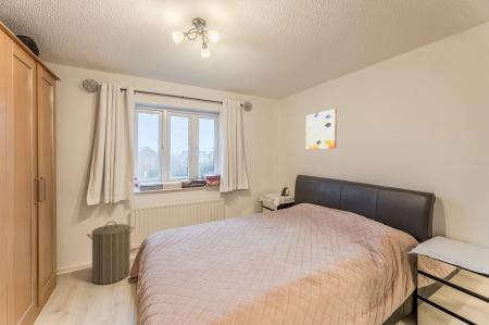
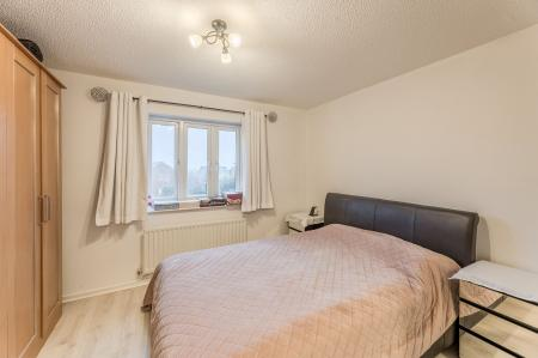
- laundry hamper [86,221,135,286]
- wall art [305,108,338,151]
